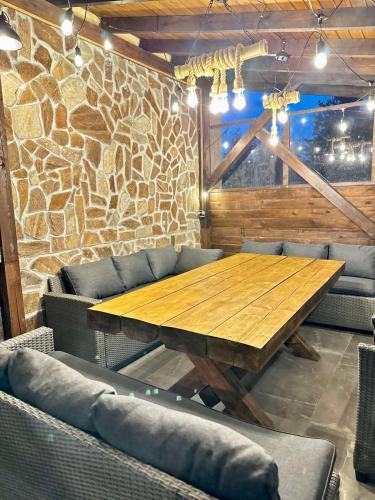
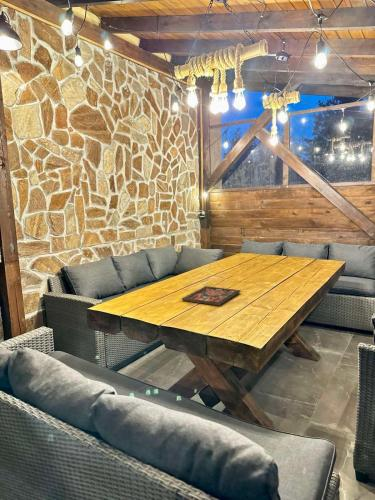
+ board game [181,285,242,307]
